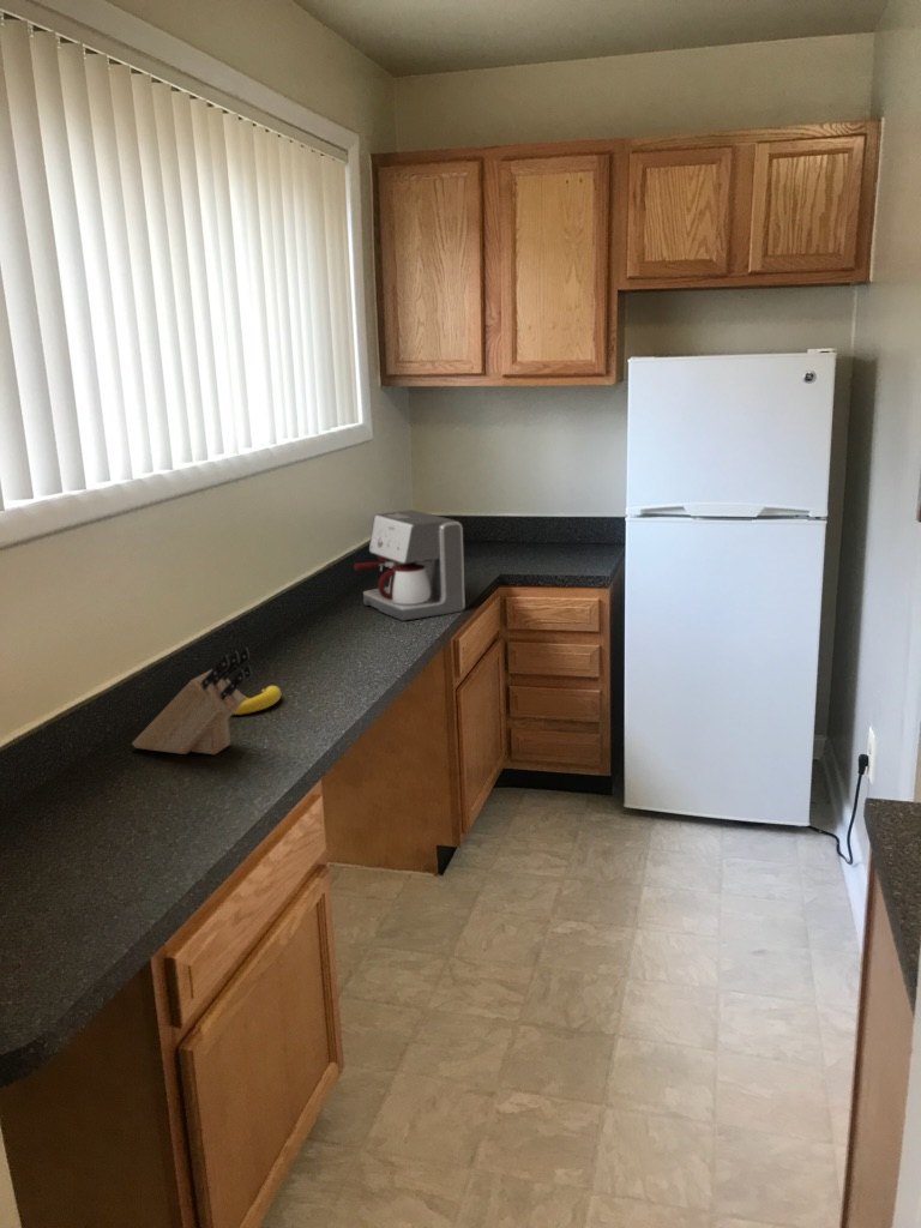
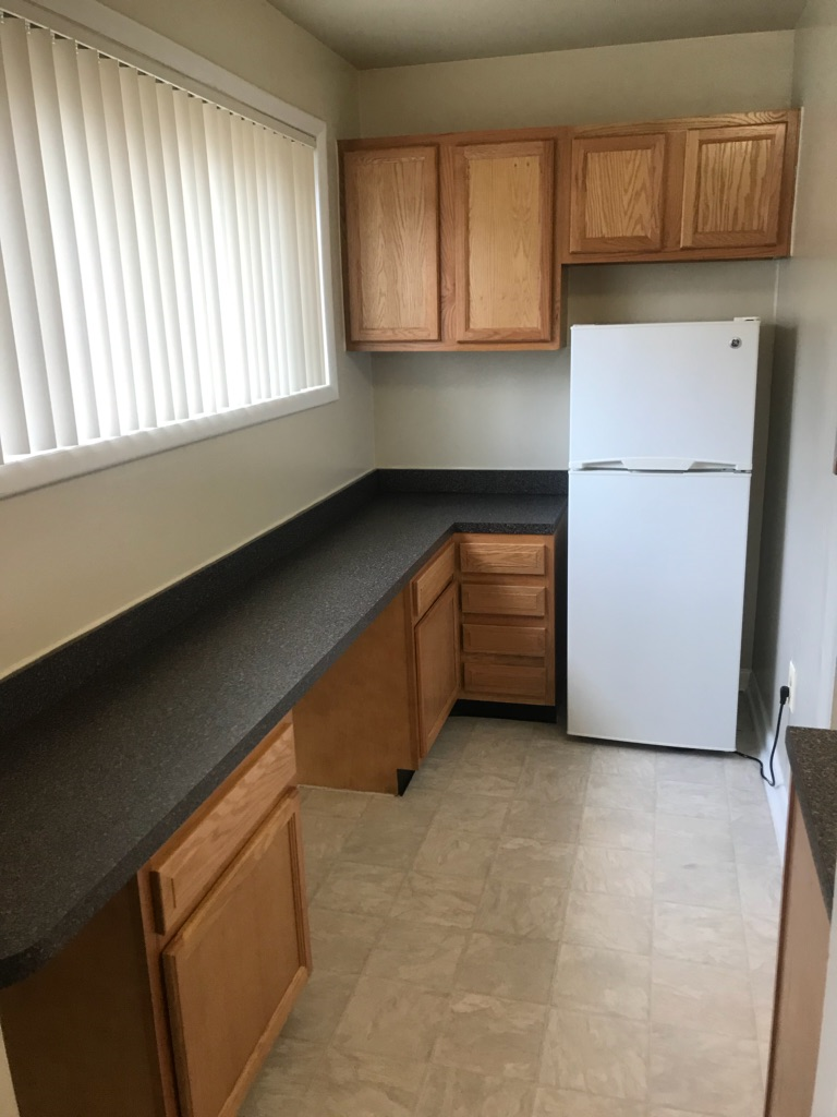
- banana [233,685,282,716]
- knife block [131,646,253,756]
- coffee maker [353,508,466,622]
